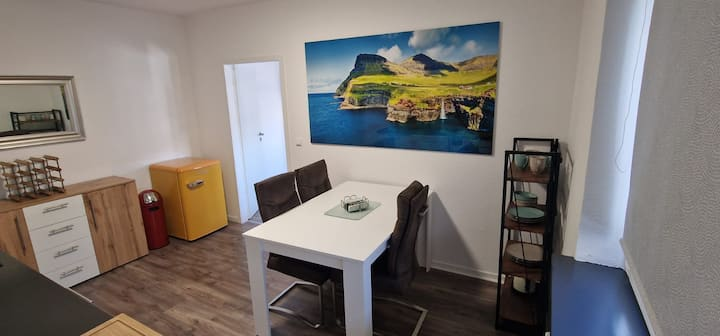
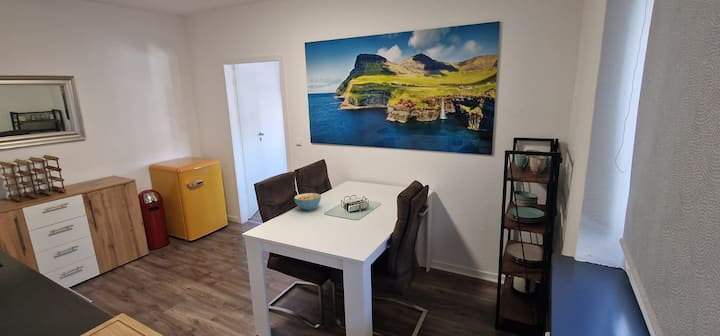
+ cereal bowl [293,192,322,211]
